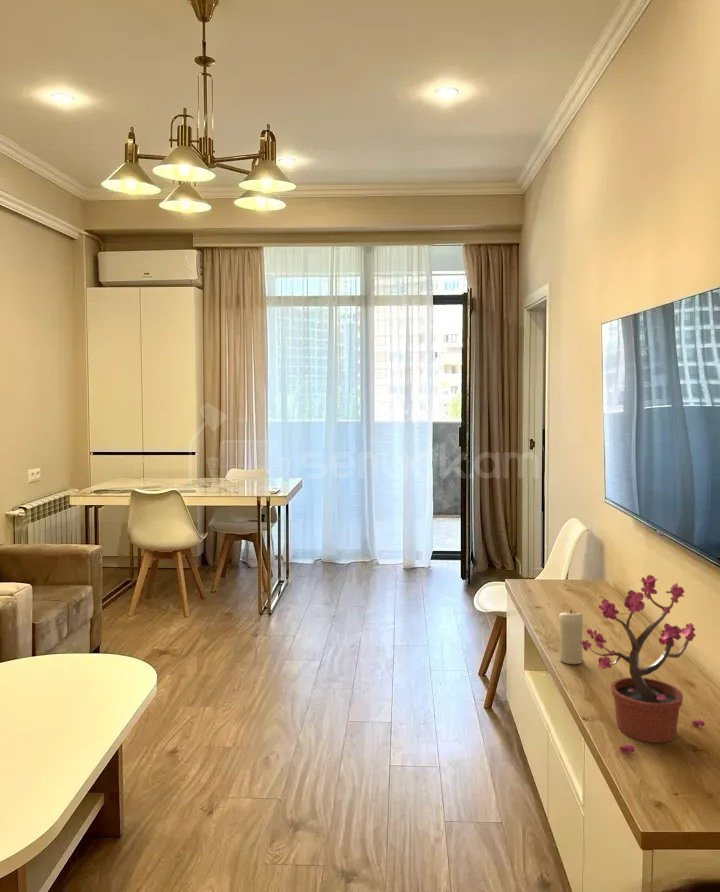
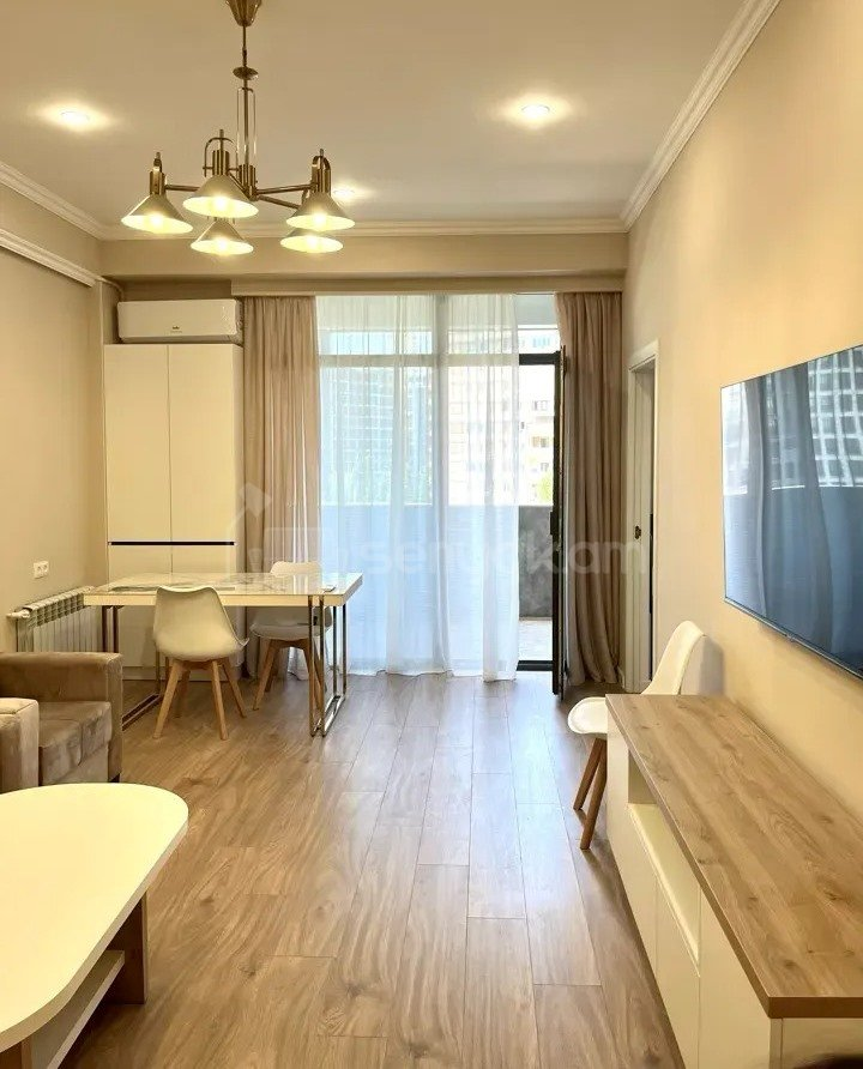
- candle [558,609,584,665]
- potted plant [580,574,706,754]
